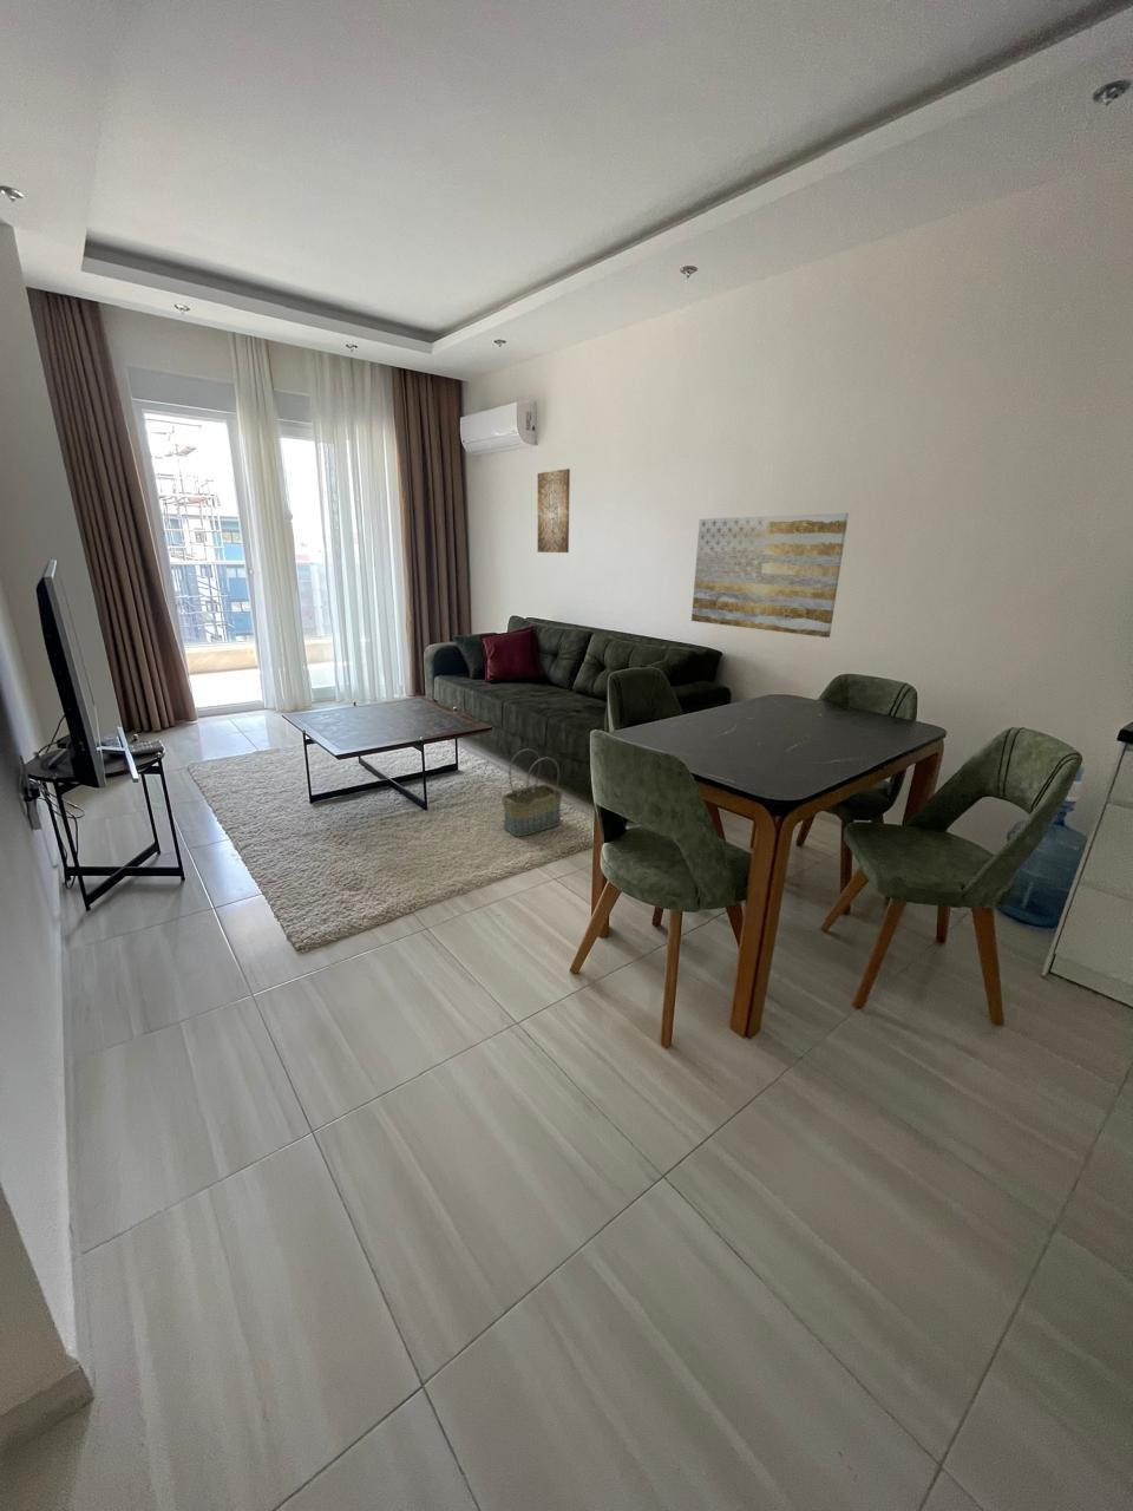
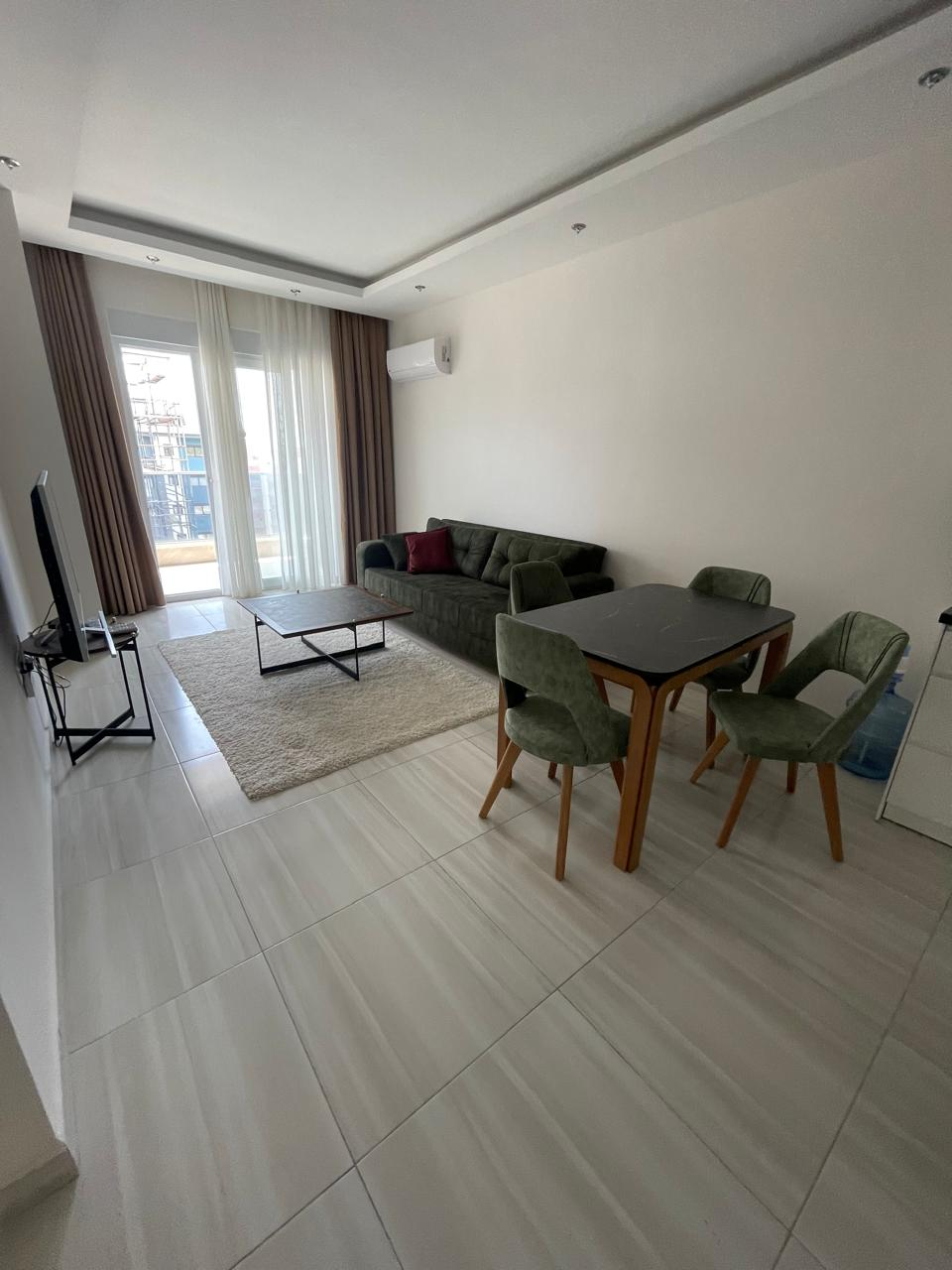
- wall art [690,513,850,639]
- basket [501,748,564,838]
- wall art [537,468,571,553]
